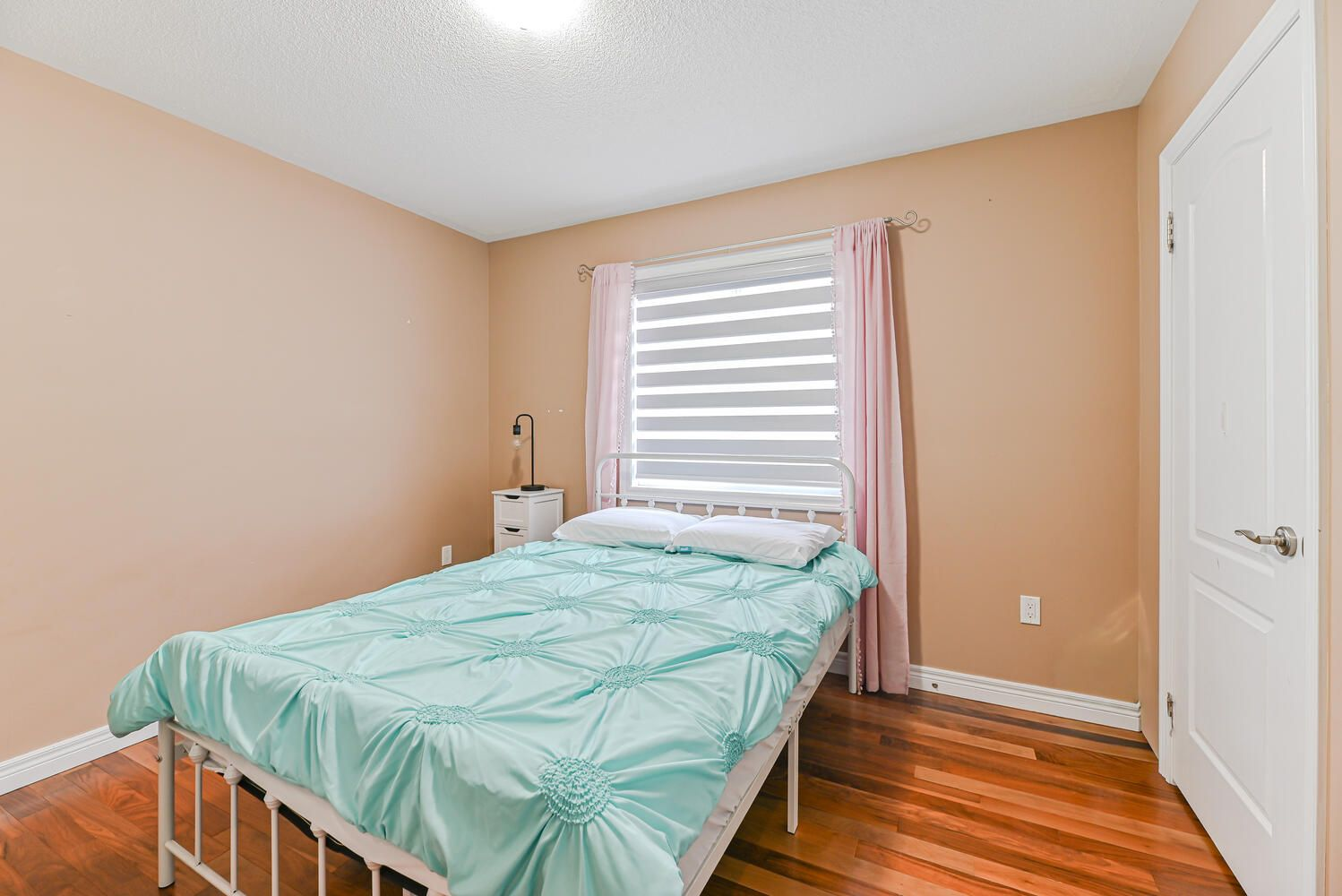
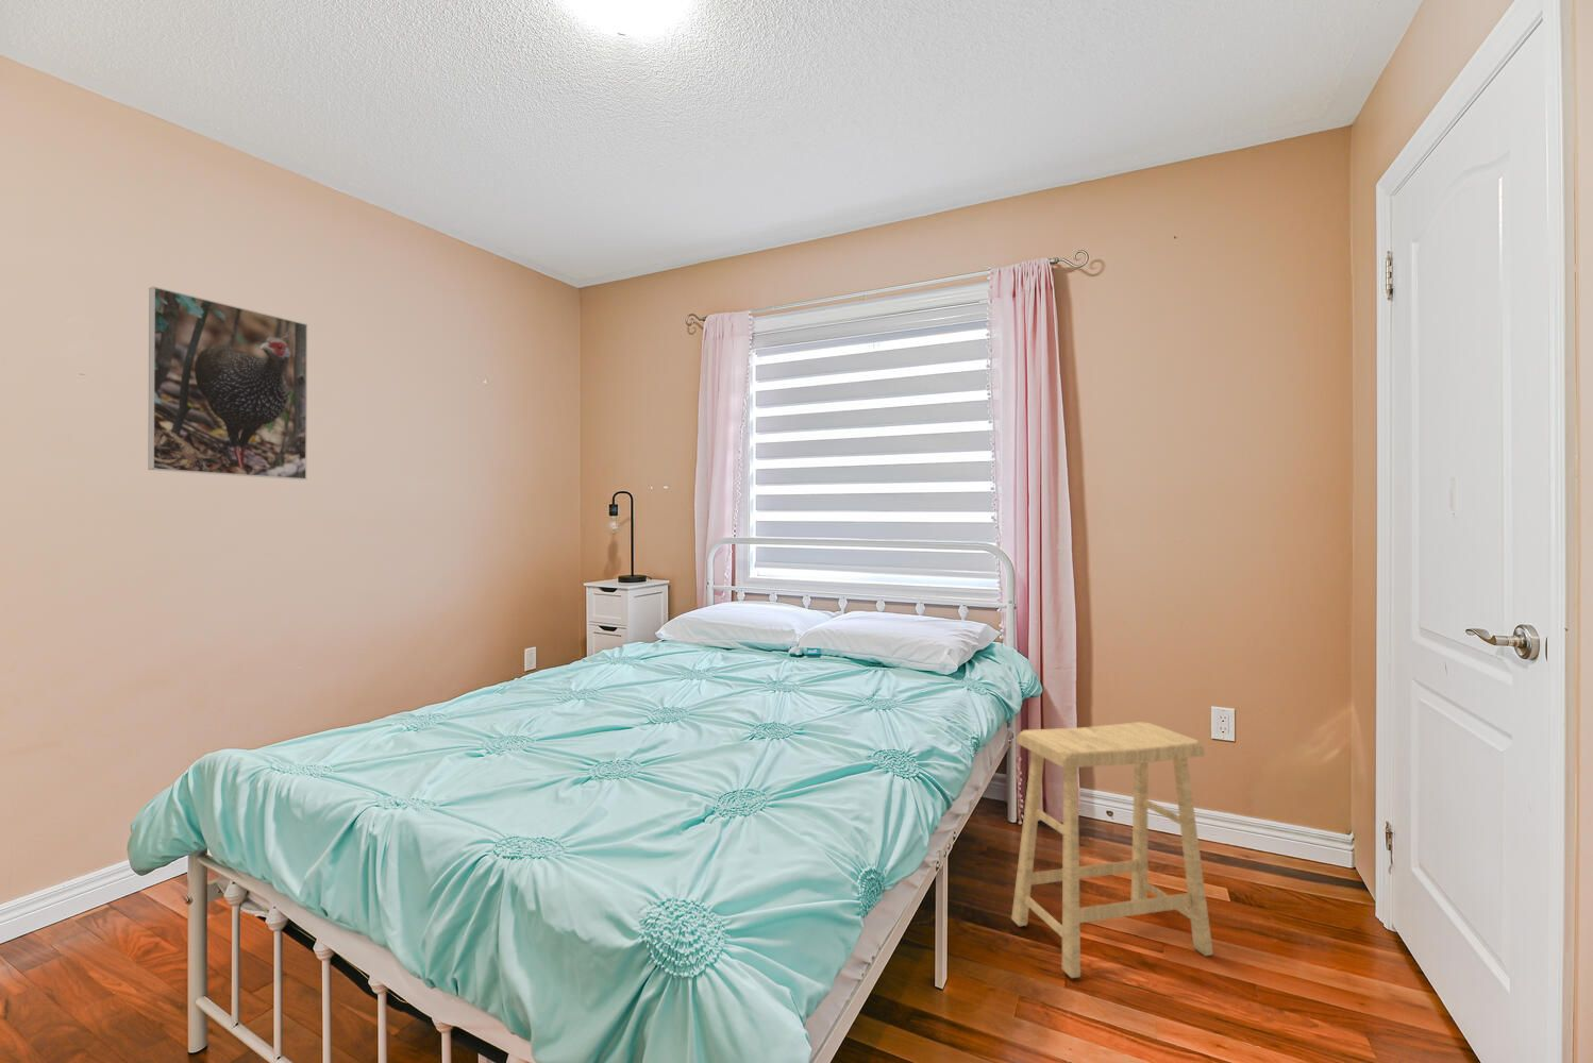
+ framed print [147,285,309,480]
+ stool [1010,720,1214,979]
